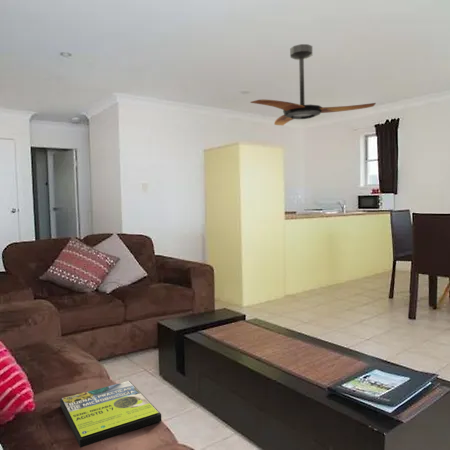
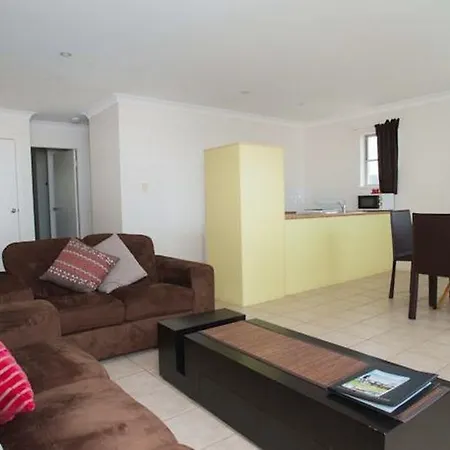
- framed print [59,380,162,449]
- ceiling fan [249,43,377,126]
